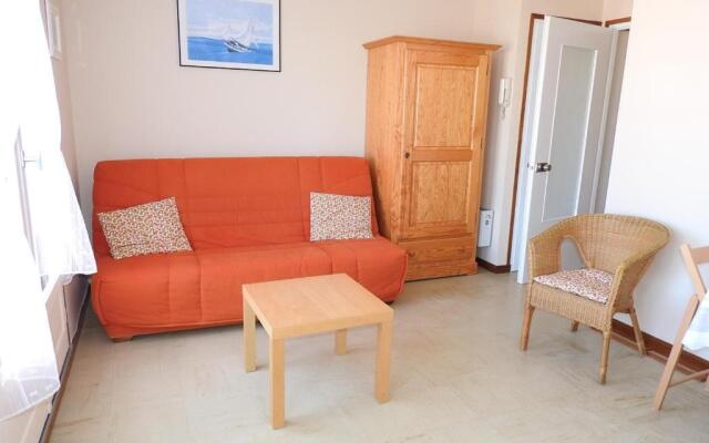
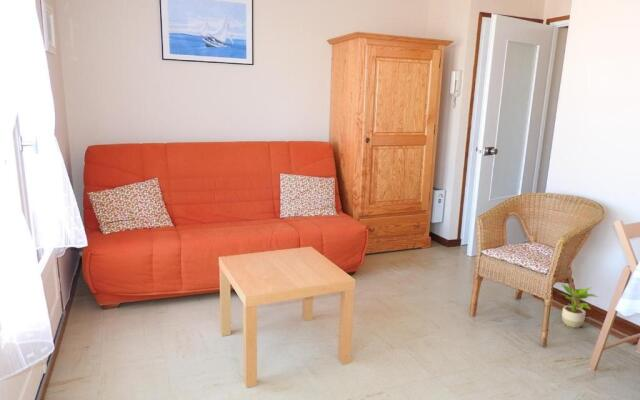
+ potted plant [558,283,599,329]
